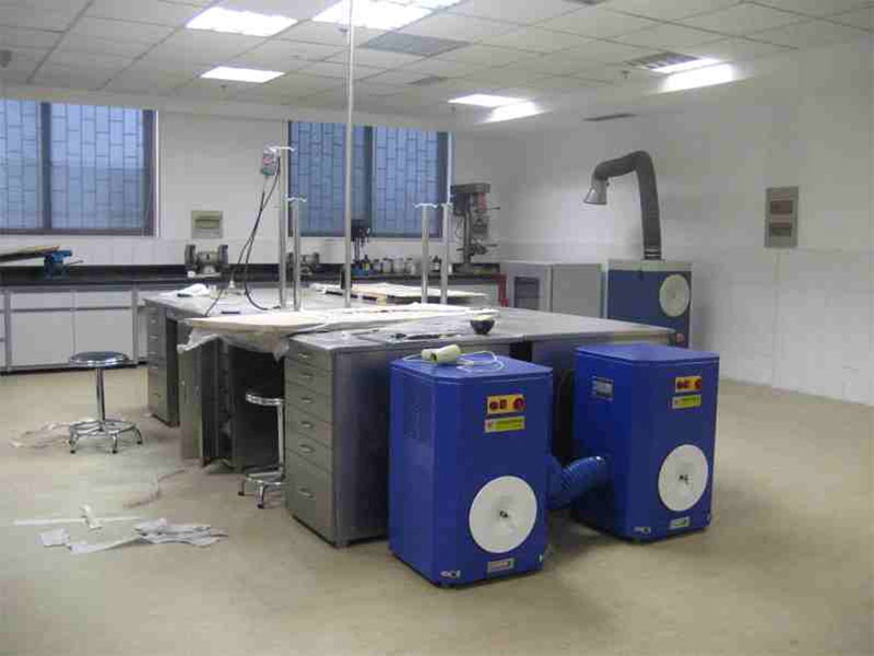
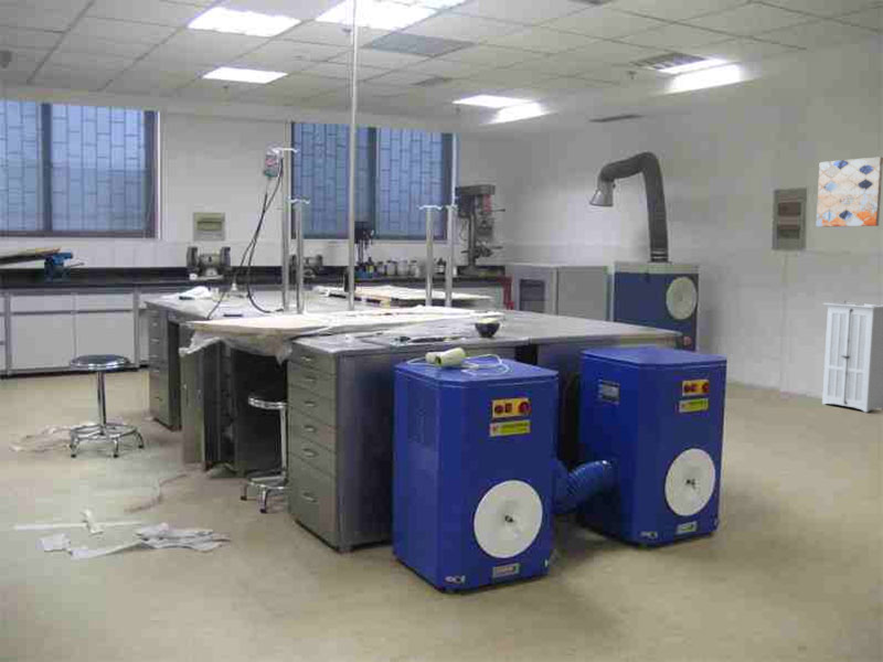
+ wall art [815,156,883,228]
+ storage cabinet [821,301,883,414]
